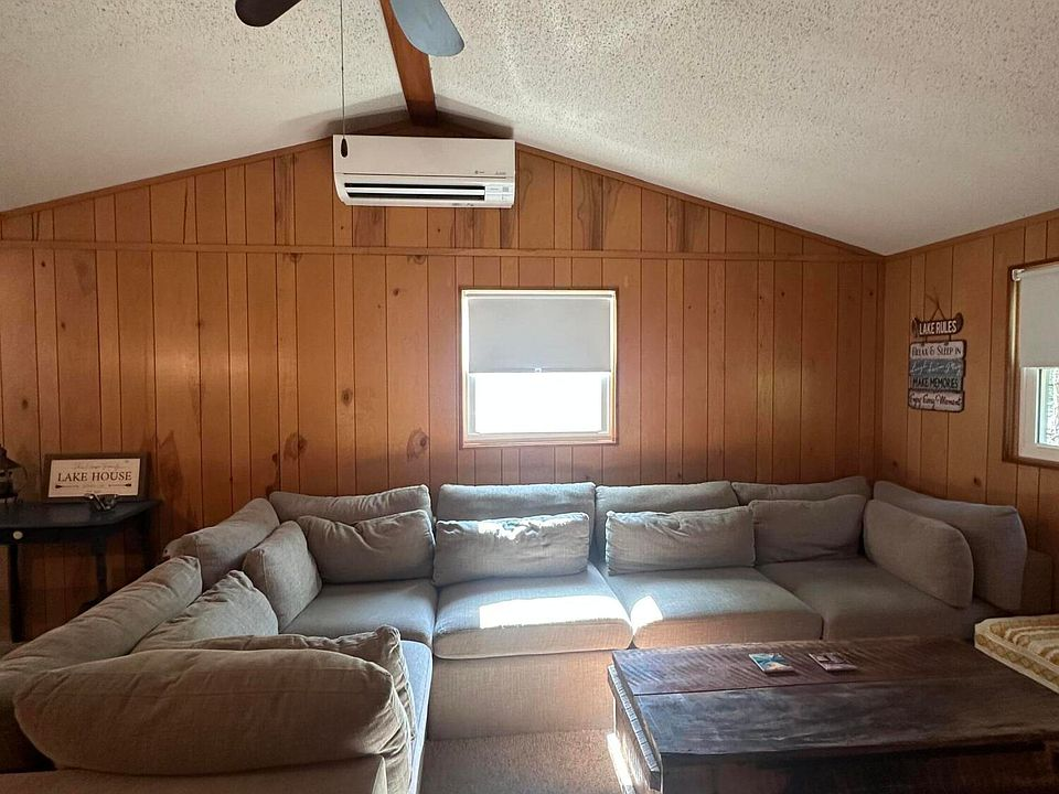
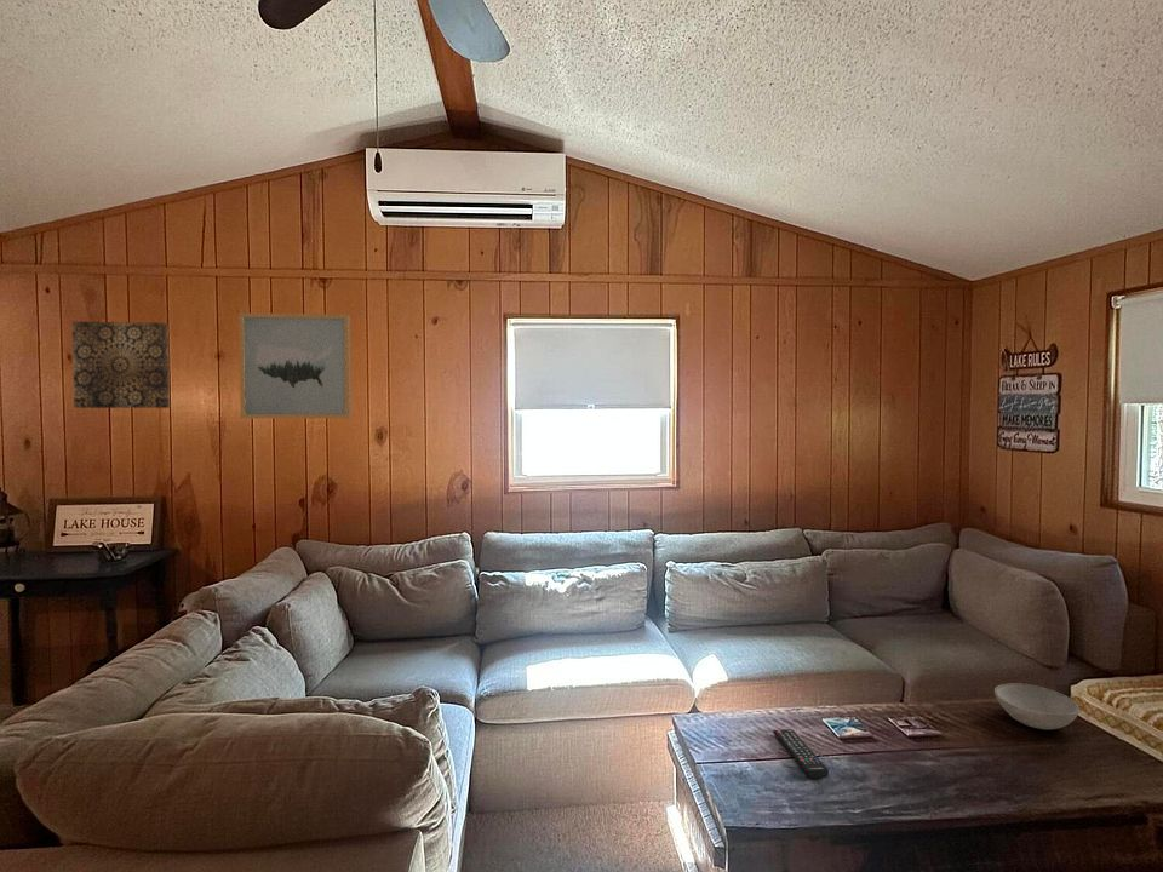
+ bowl [993,682,1081,730]
+ wall art [237,311,353,420]
+ wall art [71,321,171,409]
+ remote control [772,728,830,780]
